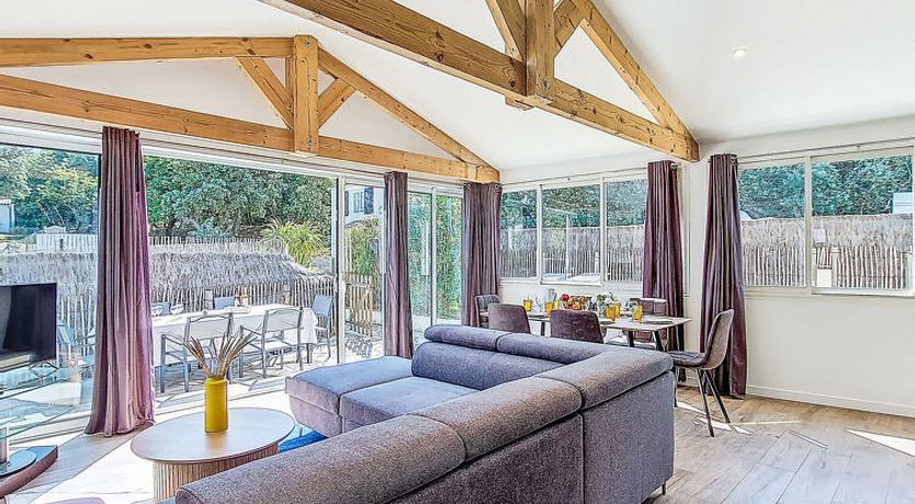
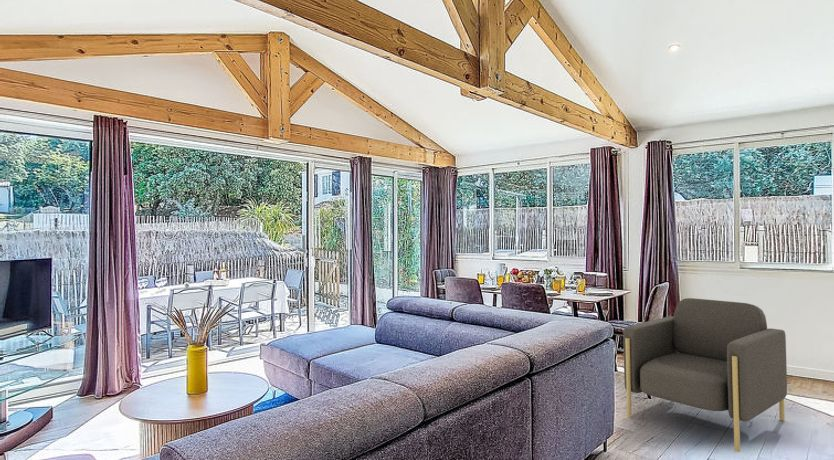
+ armchair [622,297,788,453]
